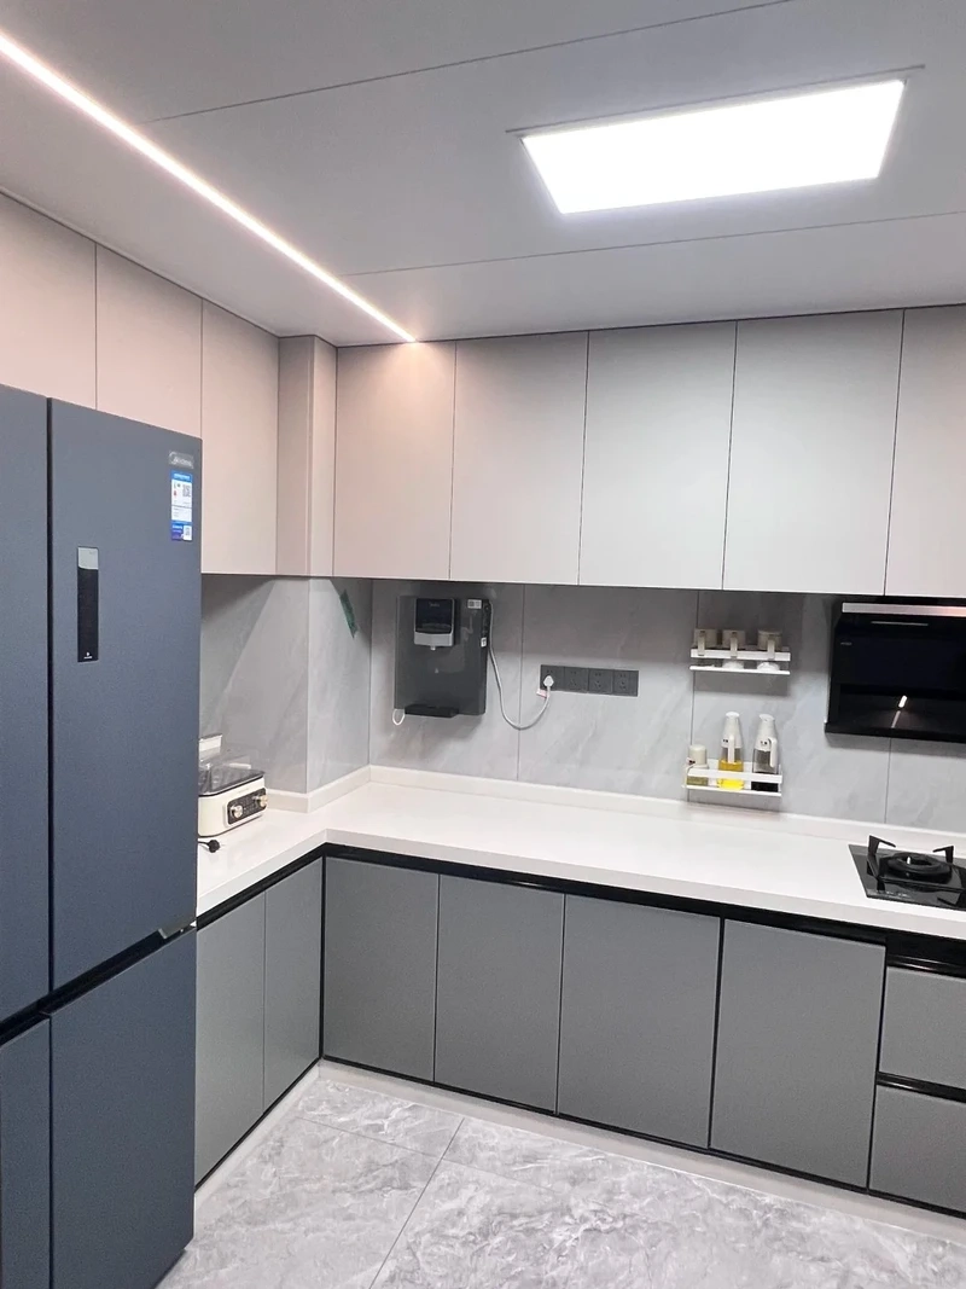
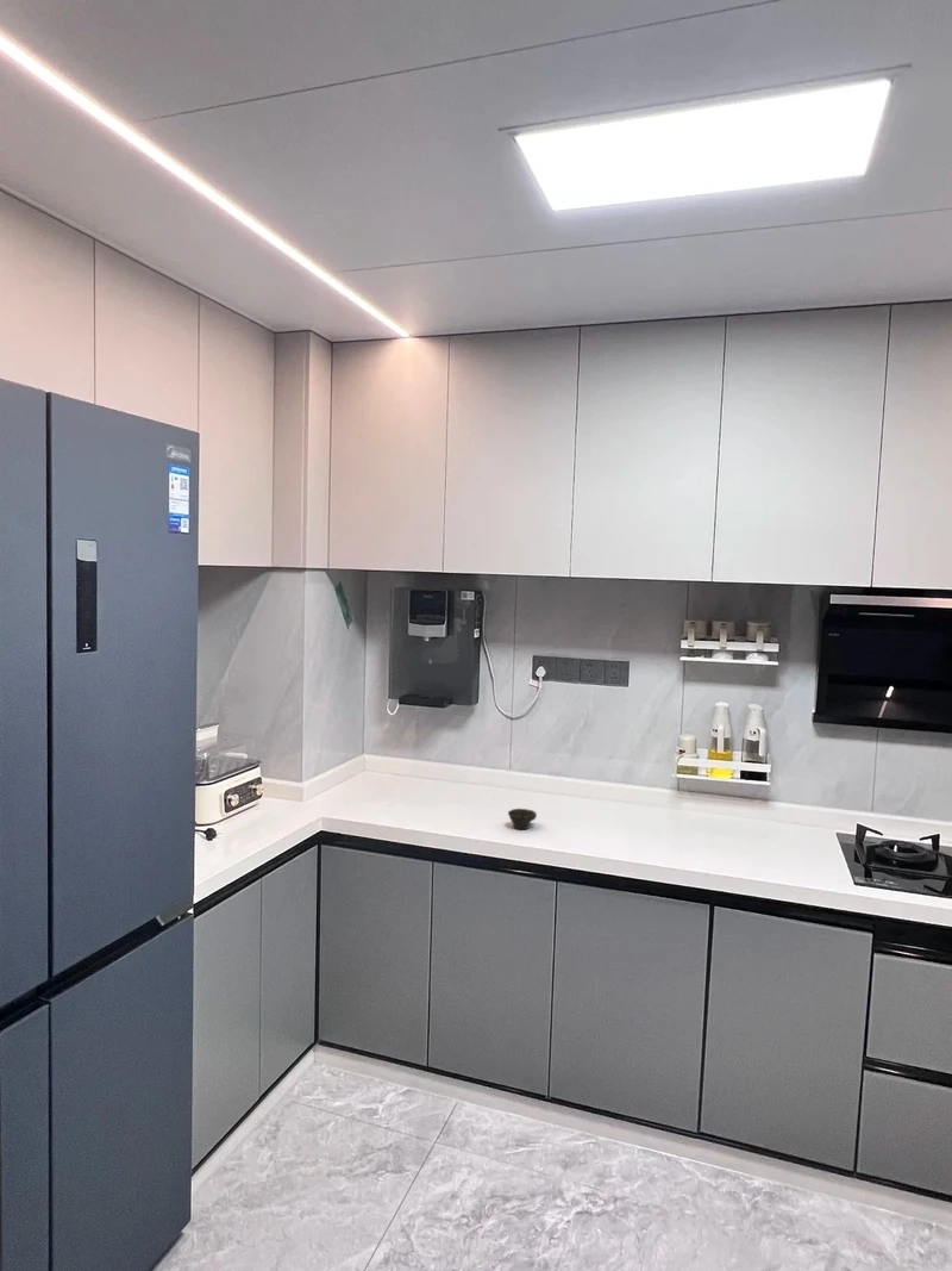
+ cup [507,808,538,830]
